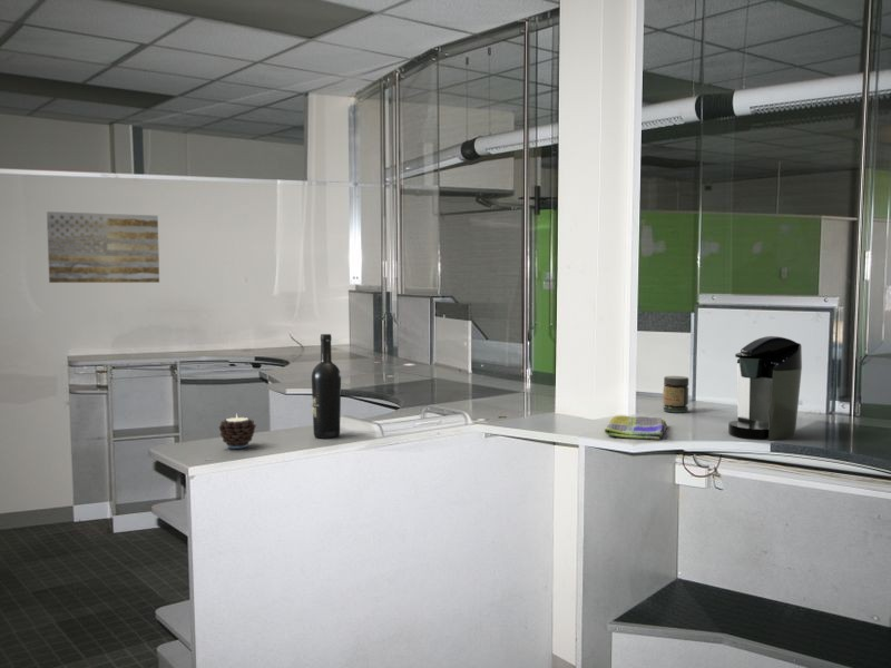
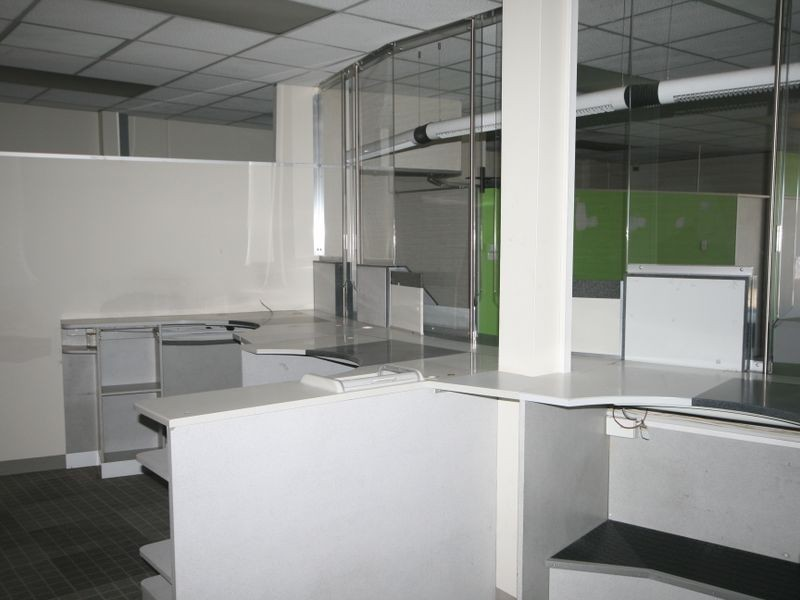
- dish towel [604,414,668,441]
- jar [662,375,689,414]
- candle [218,412,257,450]
- wall art [46,210,160,284]
- wine bottle [311,333,342,440]
- coffee maker [727,335,803,441]
